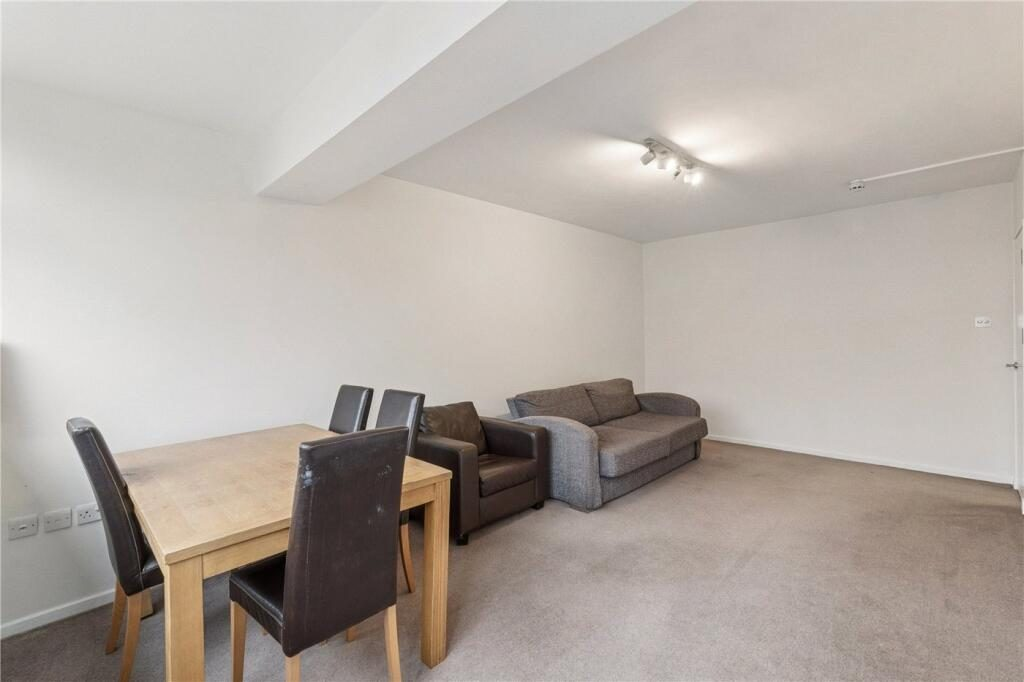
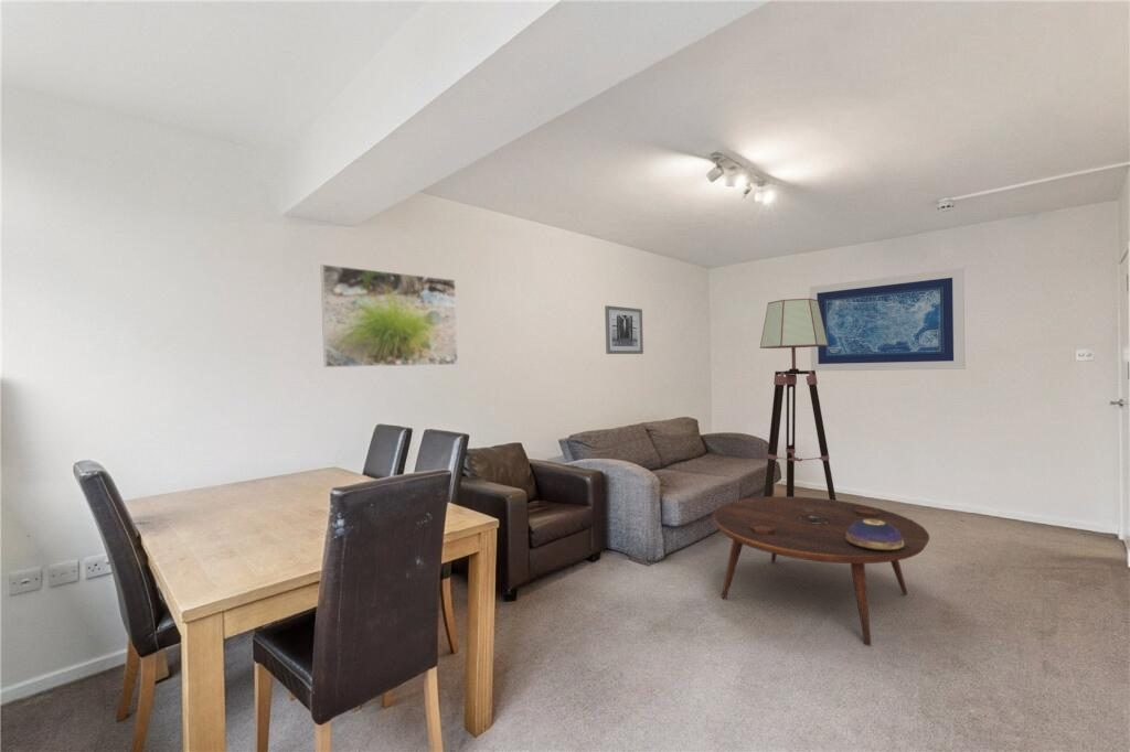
+ floor lamp [759,298,838,501]
+ wall art [809,267,966,373]
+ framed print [320,264,459,368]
+ coffee table [712,495,930,647]
+ wall art [604,304,644,355]
+ decorative bowl [846,519,904,549]
